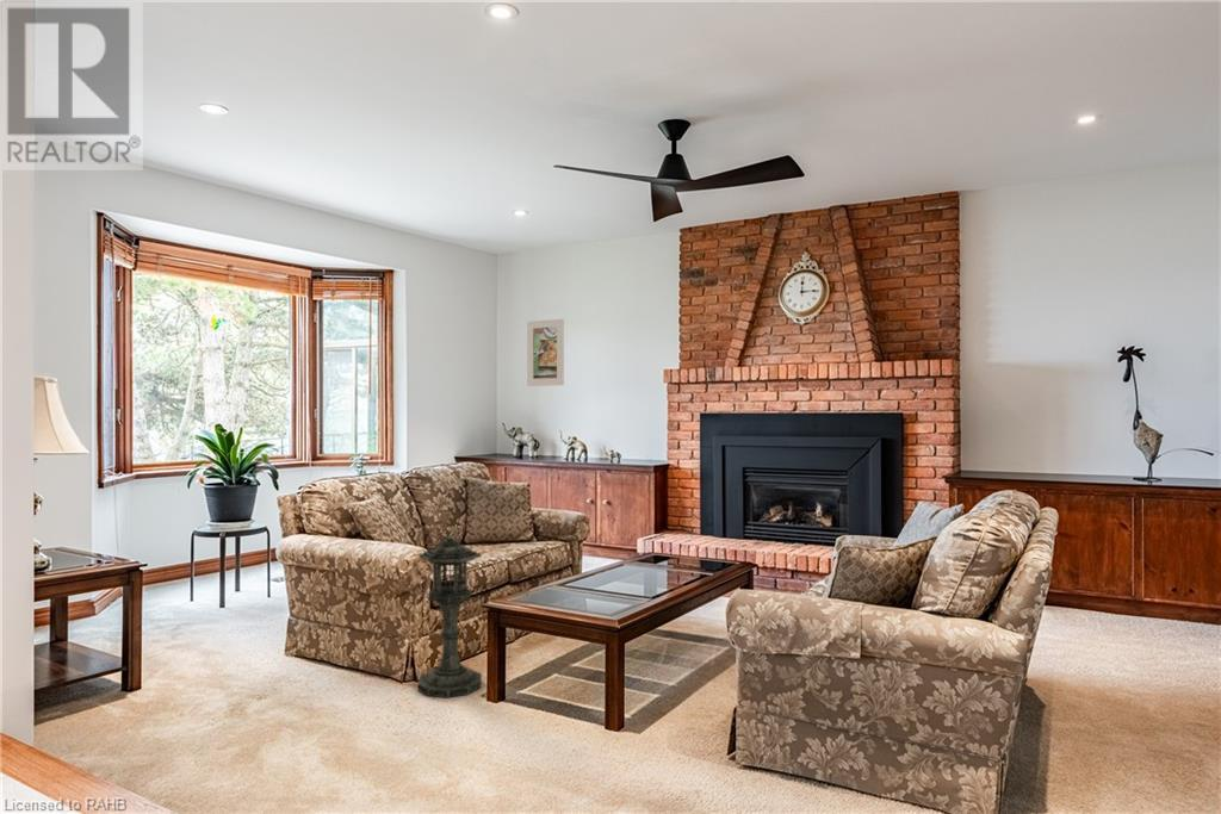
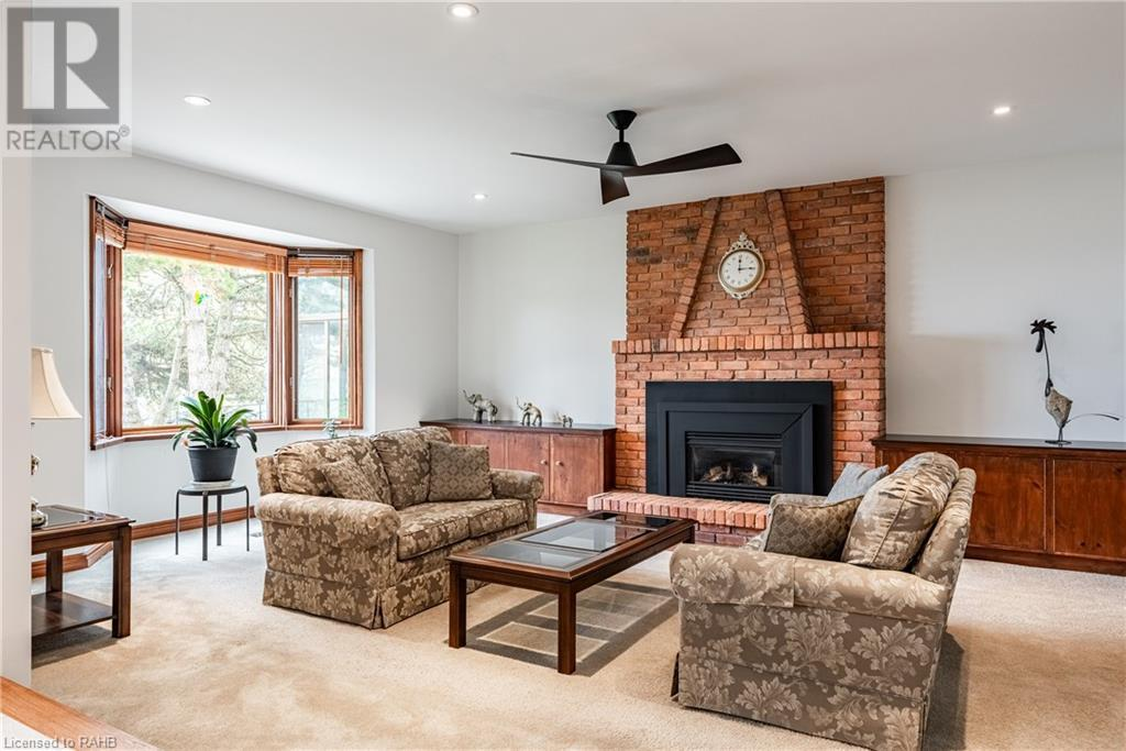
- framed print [526,318,565,387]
- lantern [417,534,483,698]
